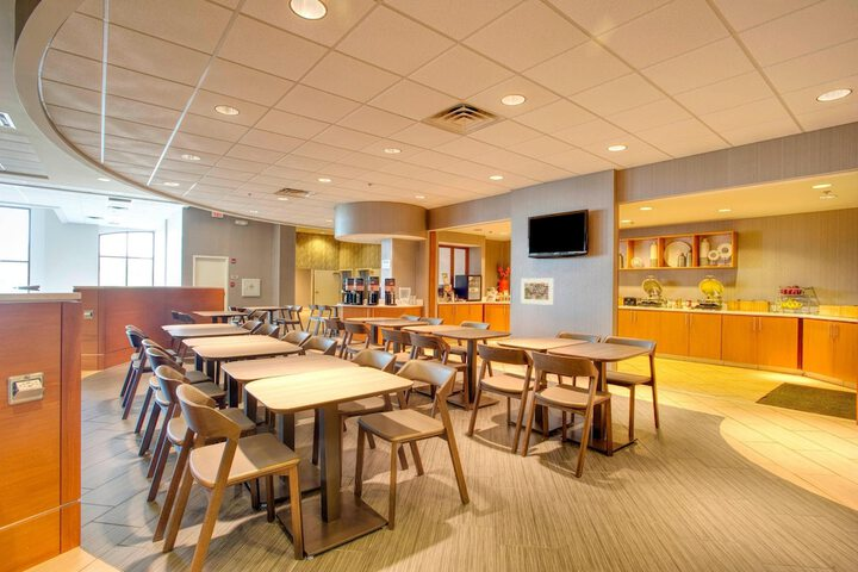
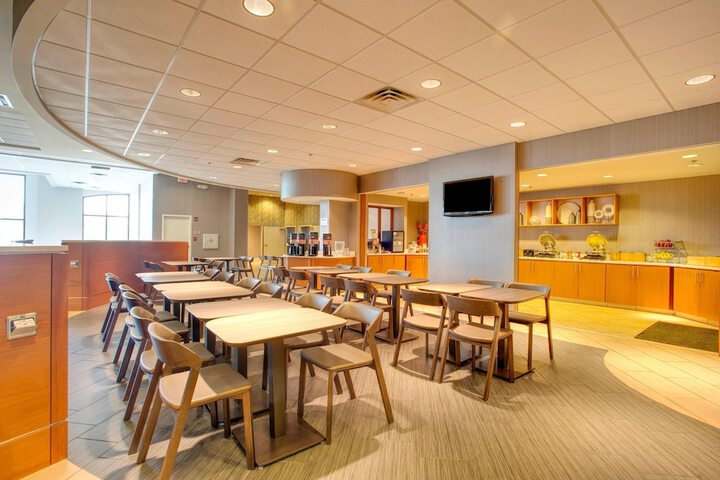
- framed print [520,278,554,306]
